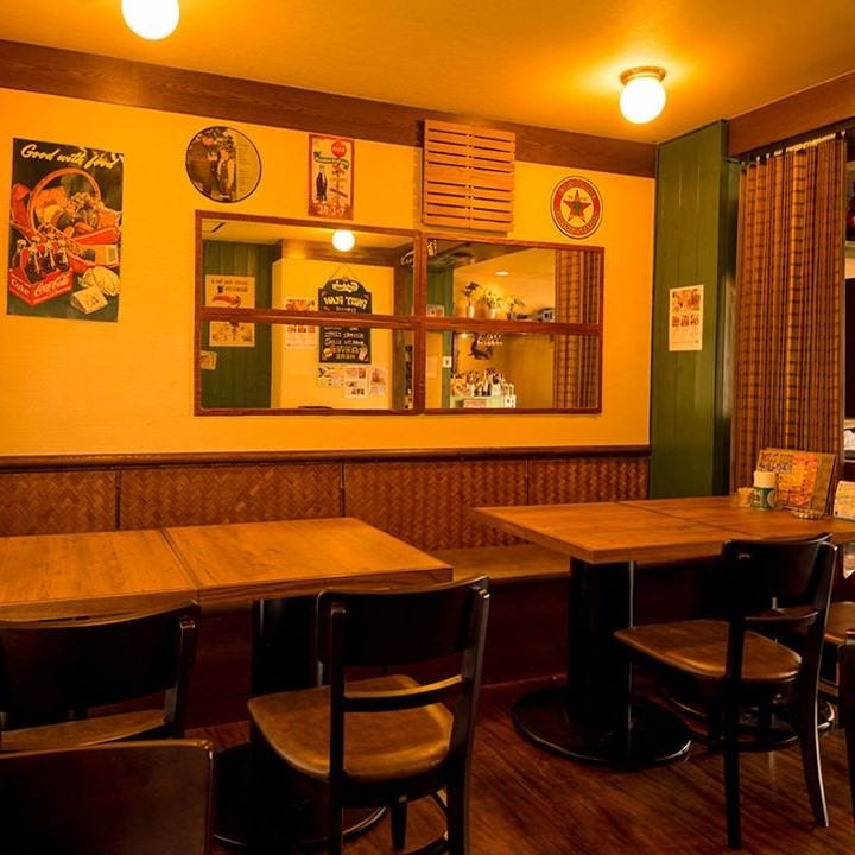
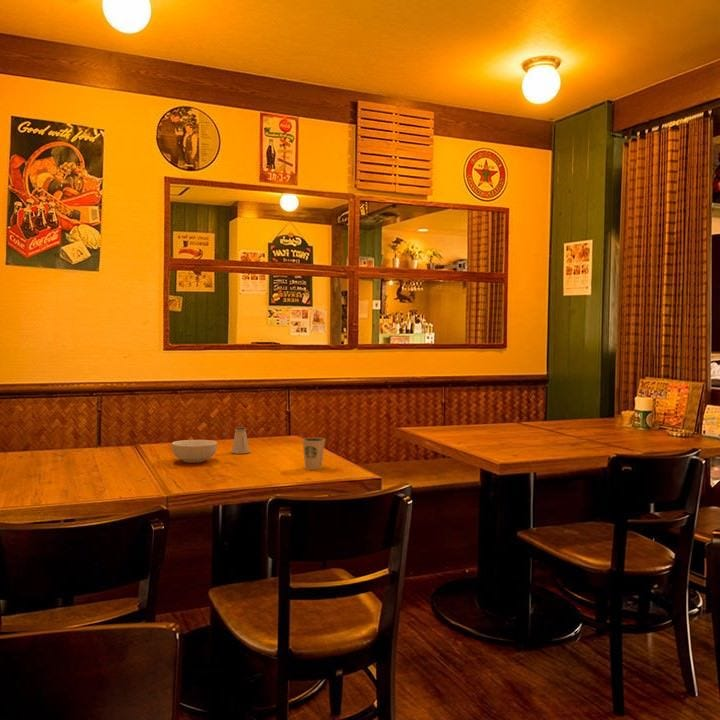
+ dixie cup [301,437,326,471]
+ saltshaker [230,426,250,455]
+ cereal bowl [171,439,218,464]
